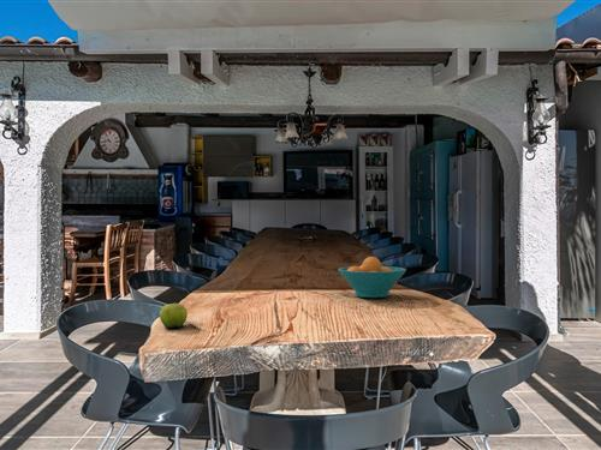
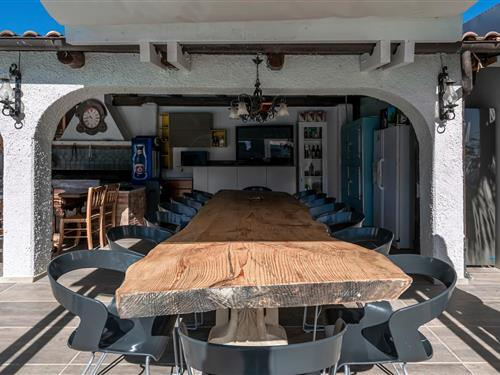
- fruit [159,301,189,329]
- fruit bowl [337,256,407,299]
